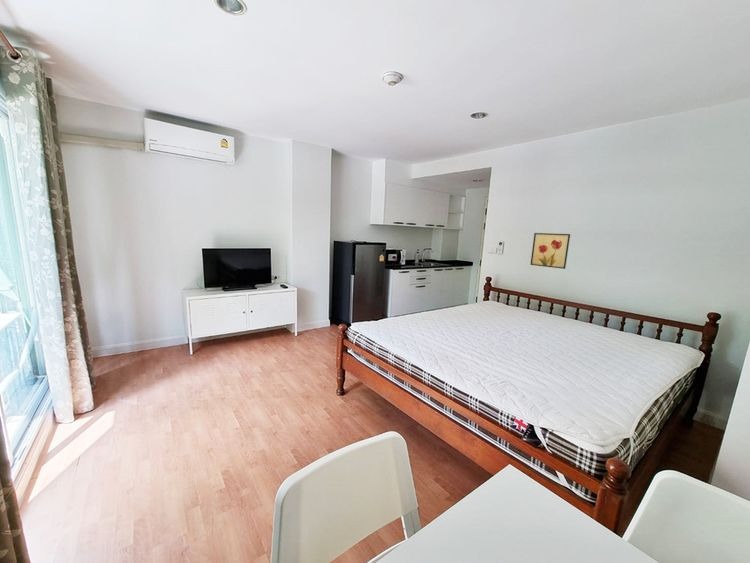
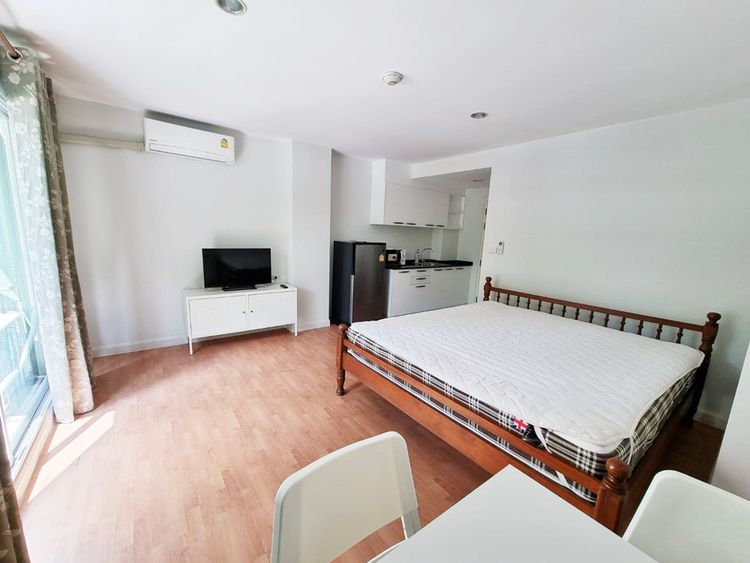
- wall art [529,232,571,270]
